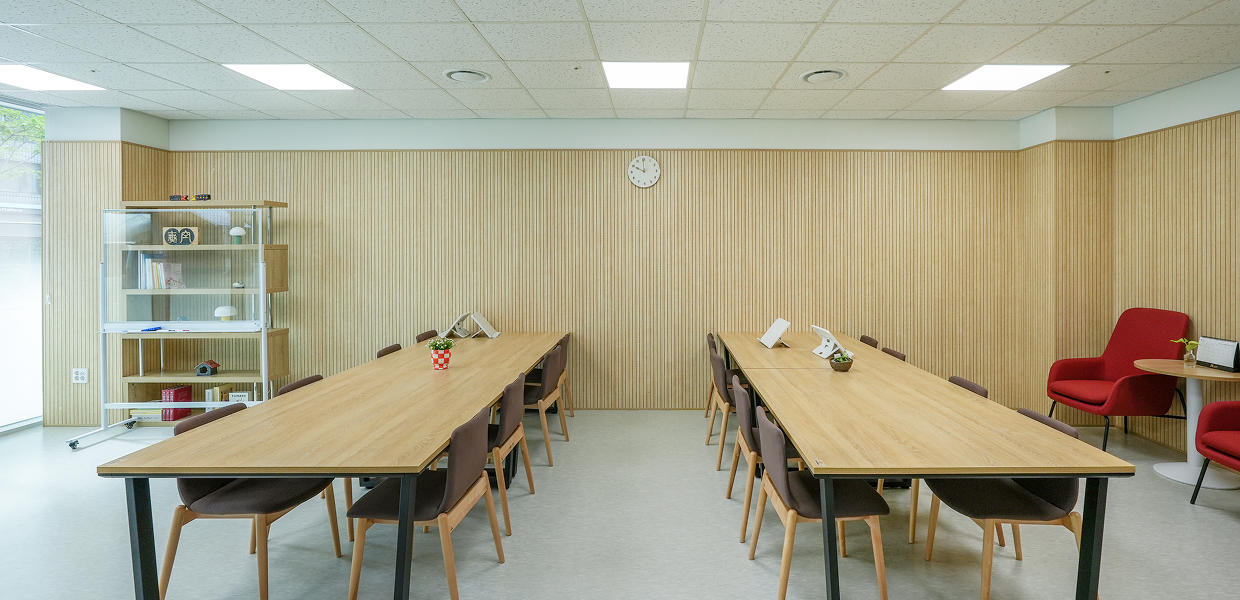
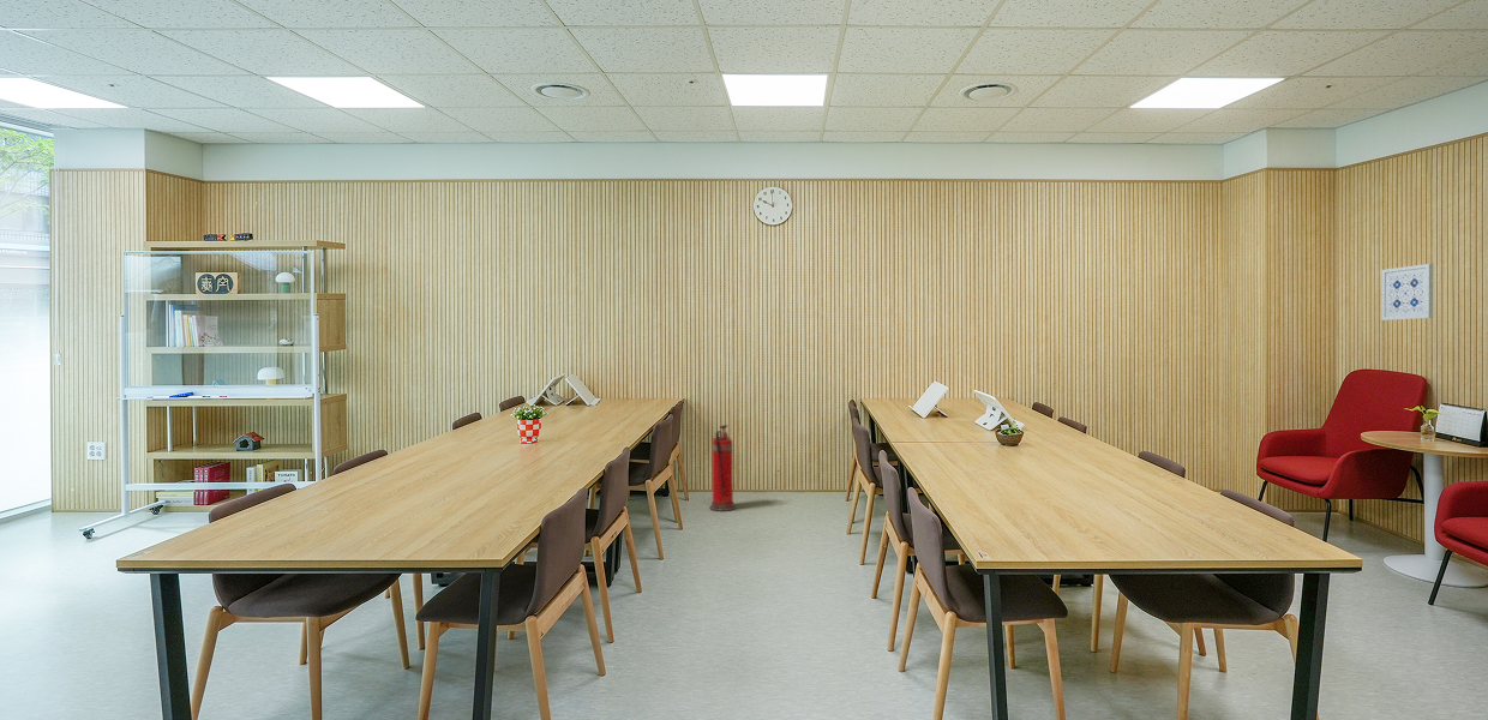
+ wall art [1380,263,1434,322]
+ fire extinguisher [708,424,737,512]
